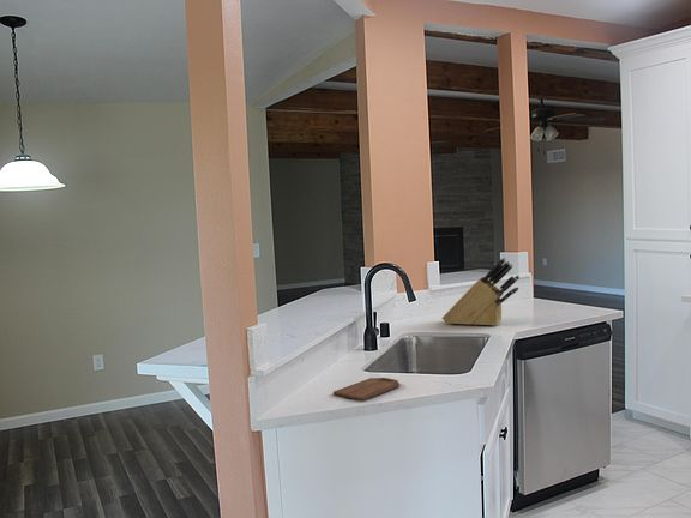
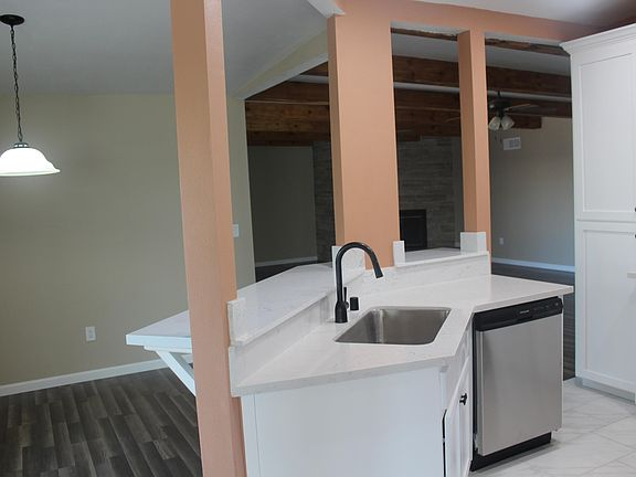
- knife block [441,257,521,327]
- cutting board [332,377,401,402]
